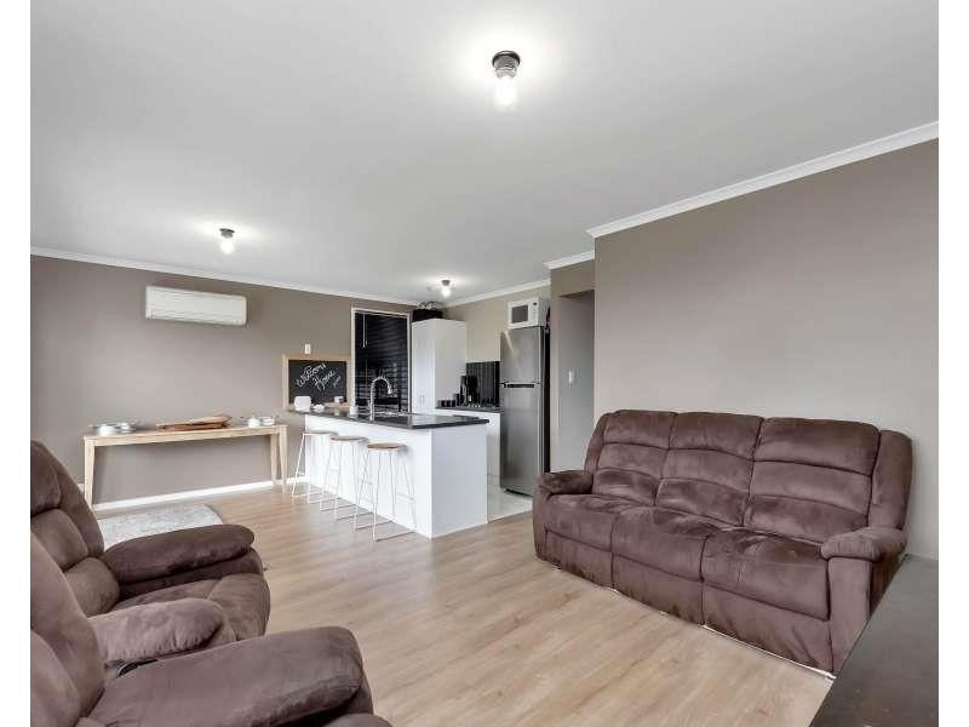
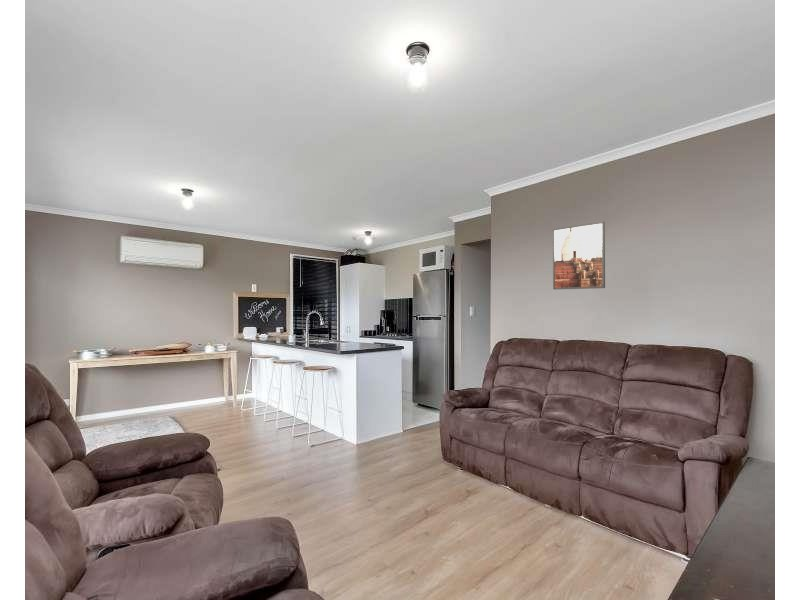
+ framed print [552,221,606,290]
